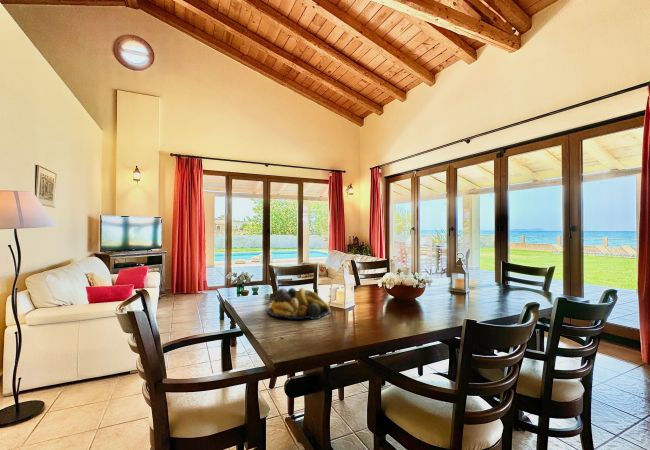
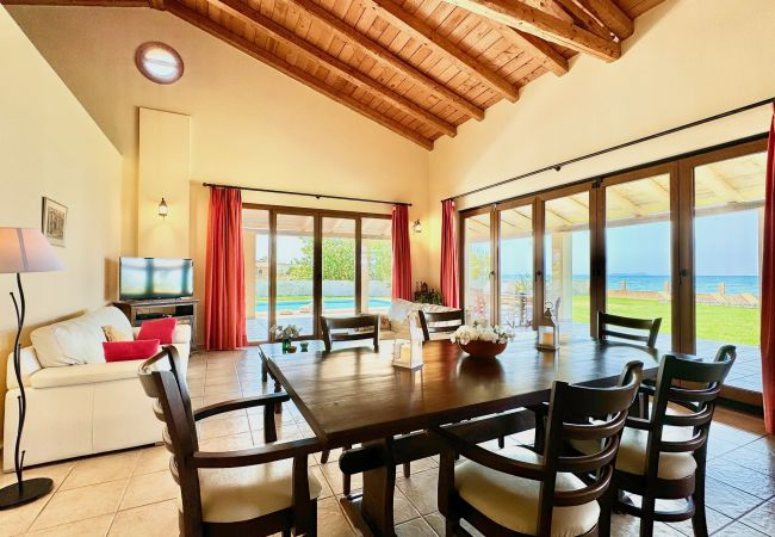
- fruit bowl [266,287,331,321]
